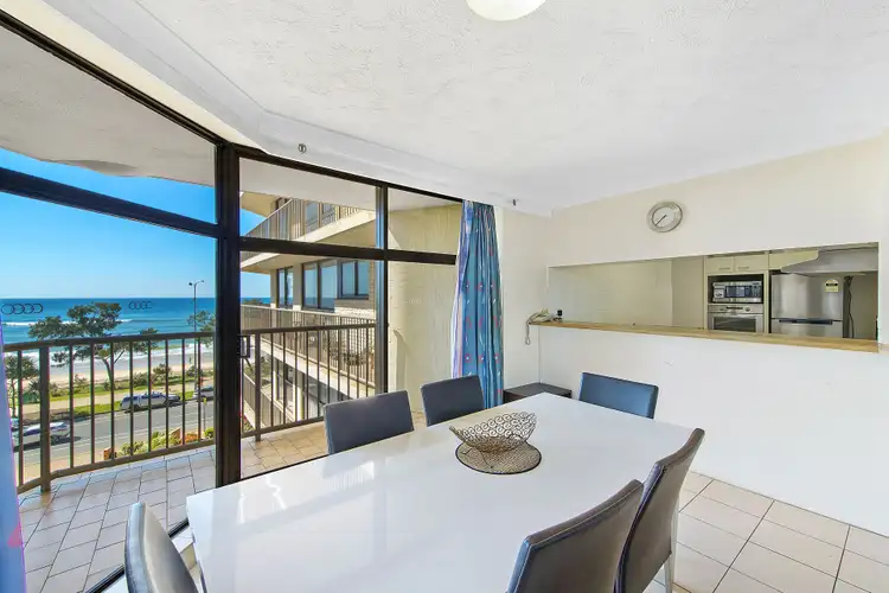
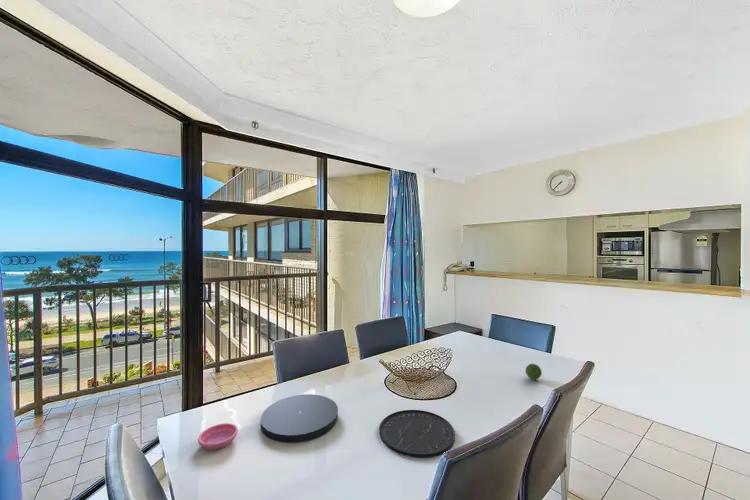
+ fruit [524,363,543,381]
+ saucer [197,422,239,451]
+ plate [378,409,456,459]
+ plate [260,393,339,444]
